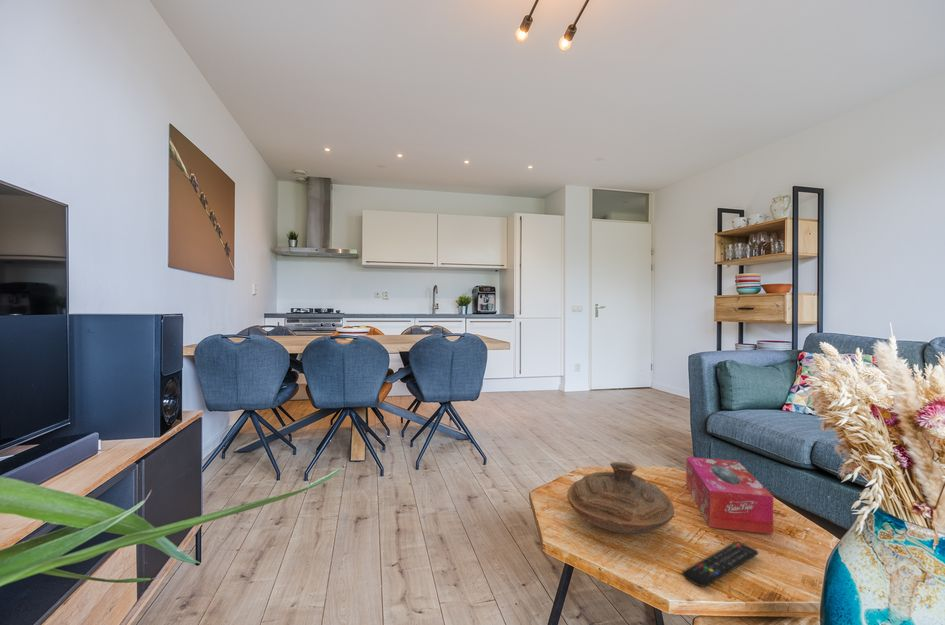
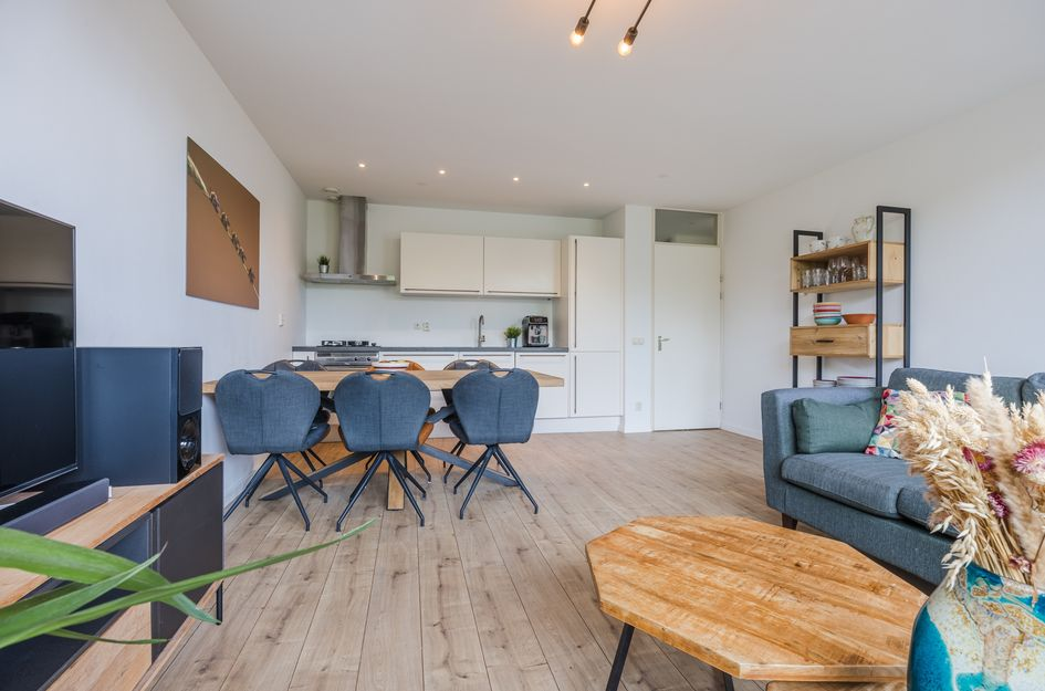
- remote control [681,541,759,588]
- tissue box [685,456,774,535]
- decorative bowl [566,461,675,534]
